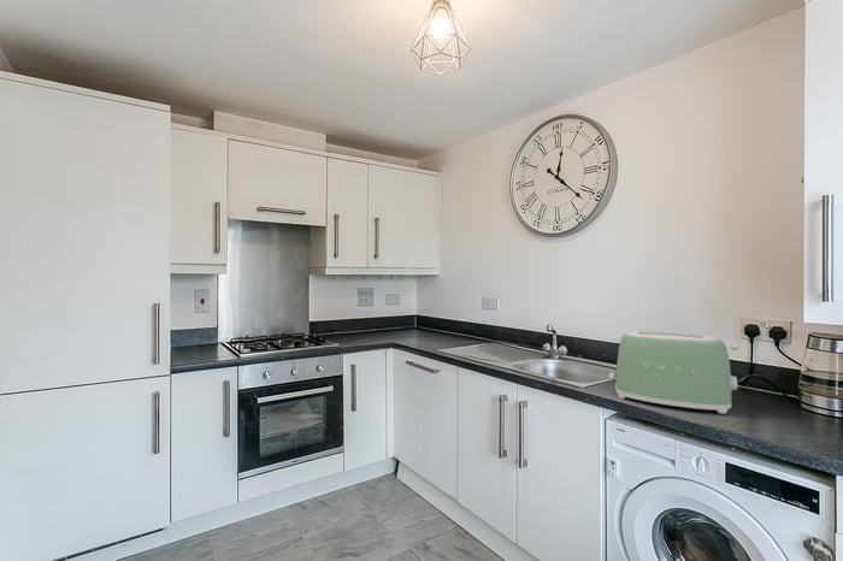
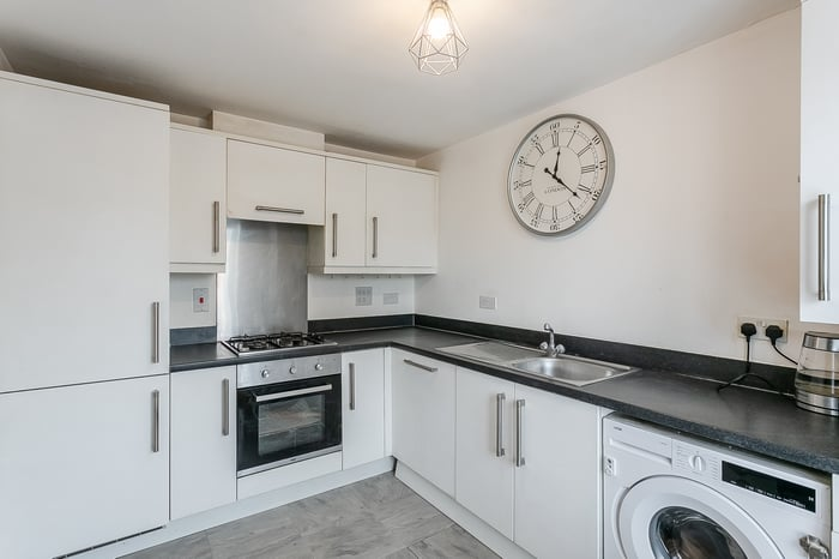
- toaster [614,330,741,414]
